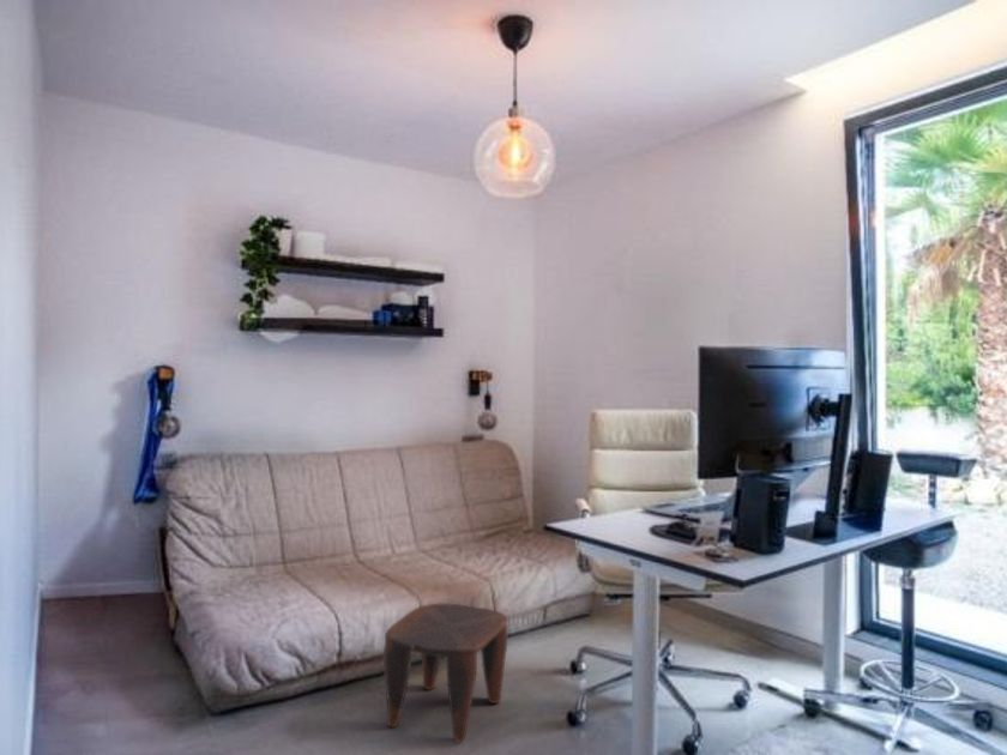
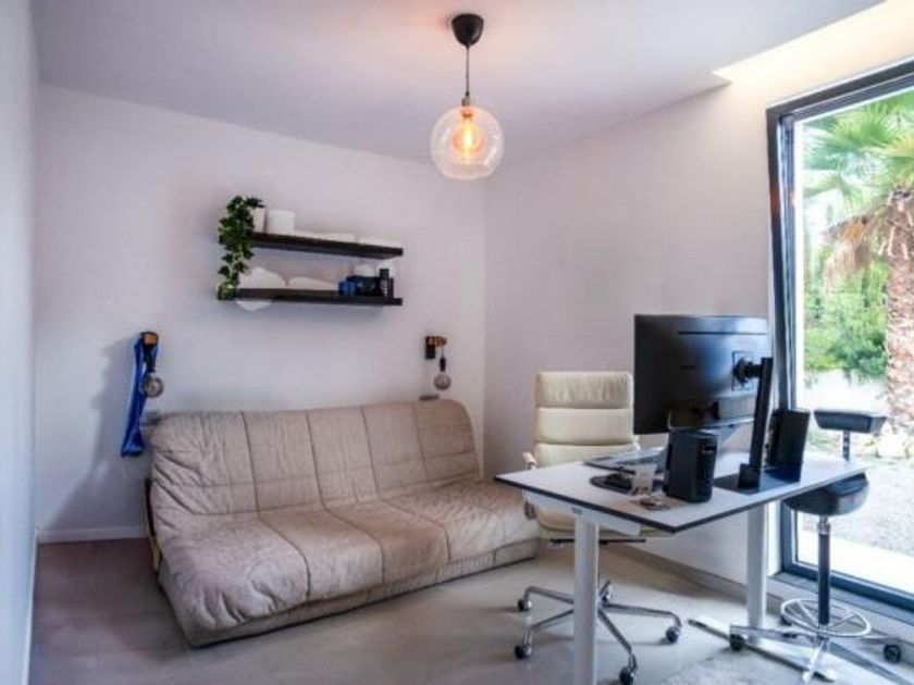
- stool [382,603,508,744]
